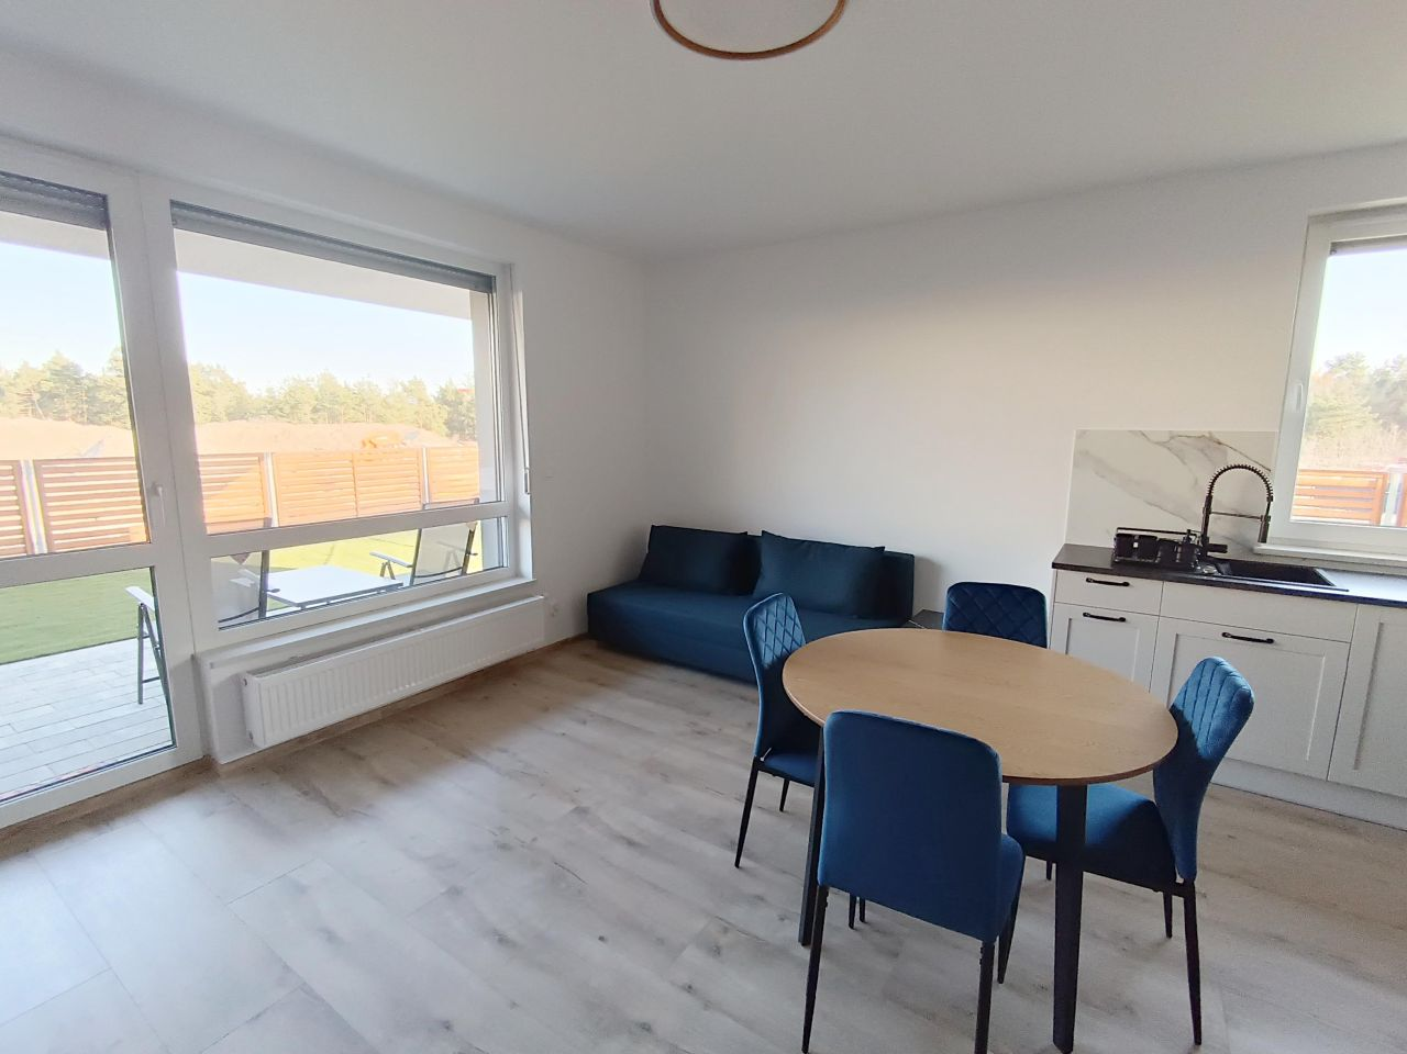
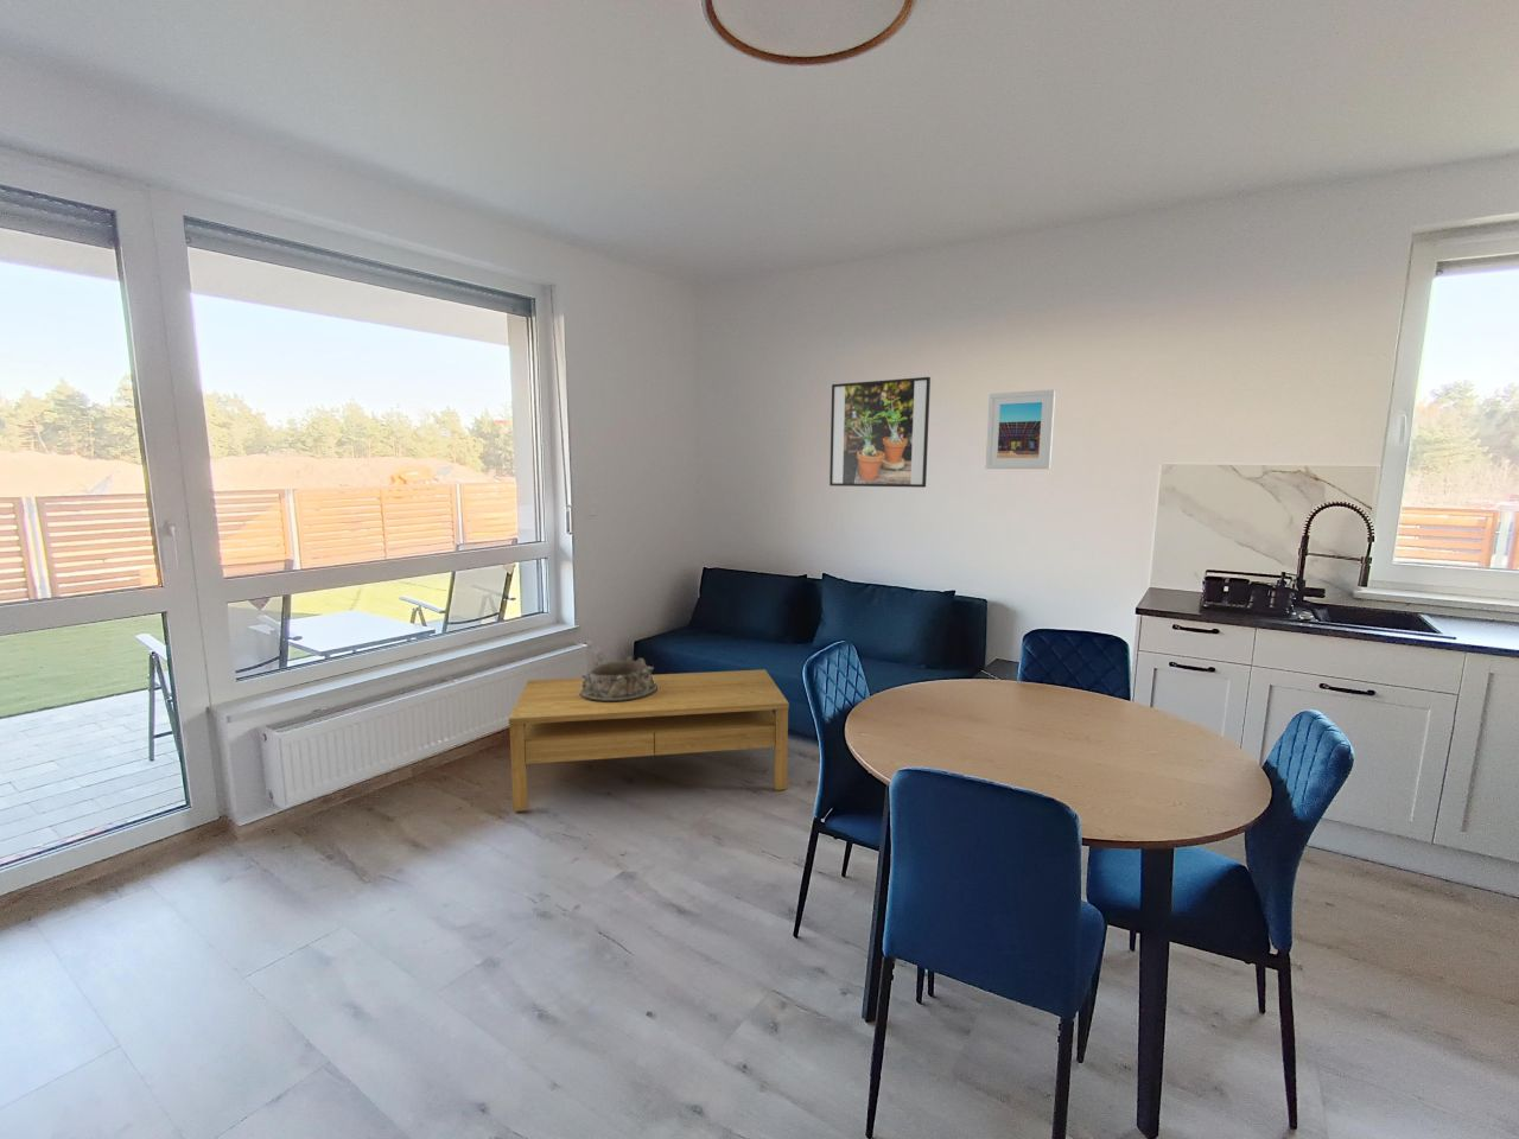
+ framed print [829,376,932,489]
+ coffee table [508,668,791,812]
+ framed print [984,389,1056,470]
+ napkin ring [579,654,658,702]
